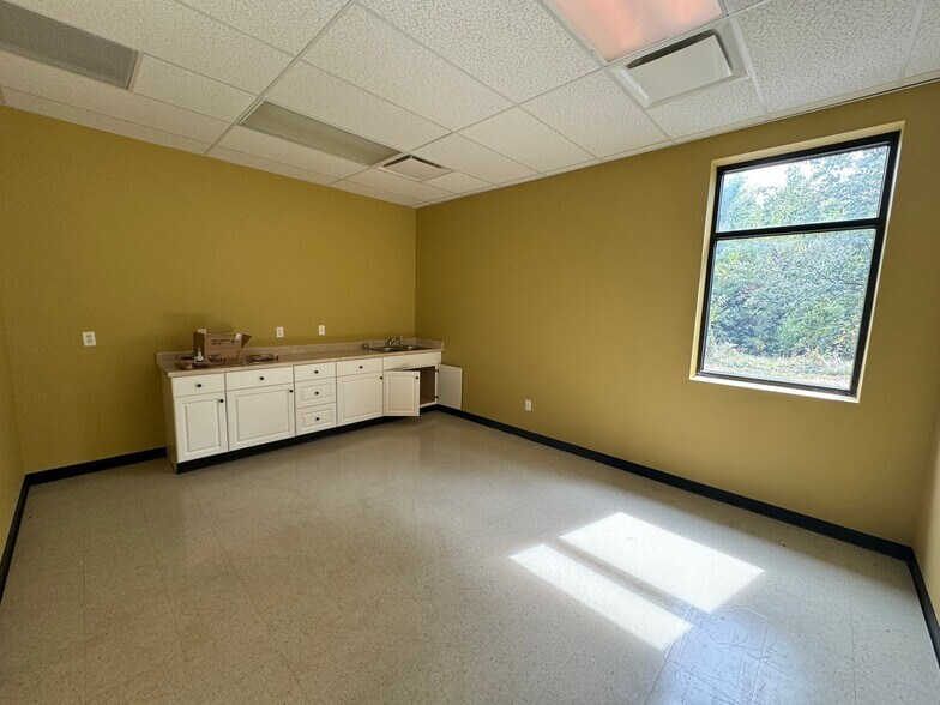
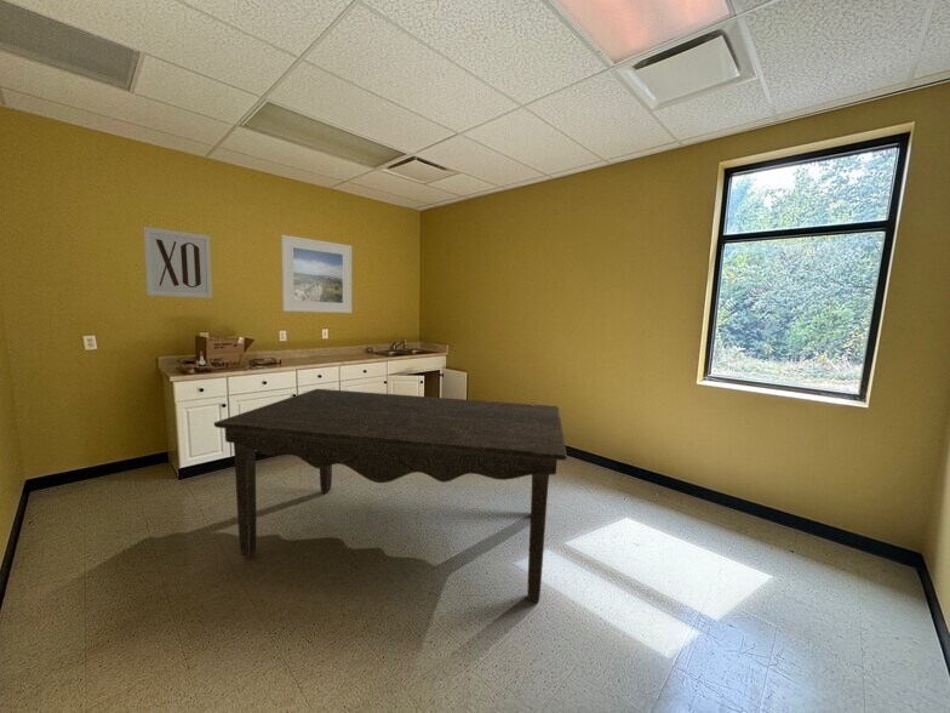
+ wall art [143,226,213,300]
+ dining table [213,388,568,604]
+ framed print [280,234,353,314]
